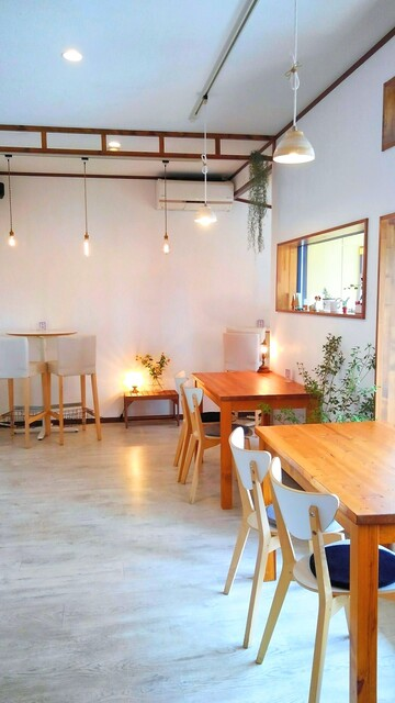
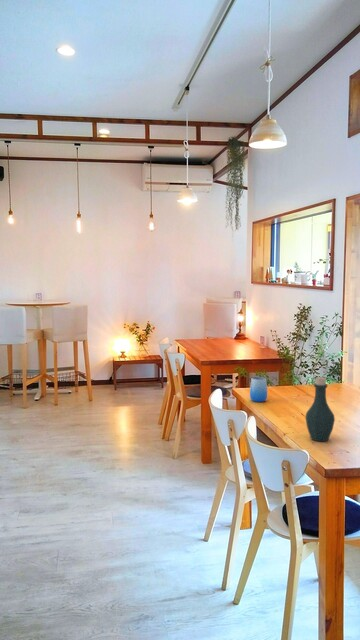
+ cup [249,376,268,403]
+ bottle [304,376,336,443]
